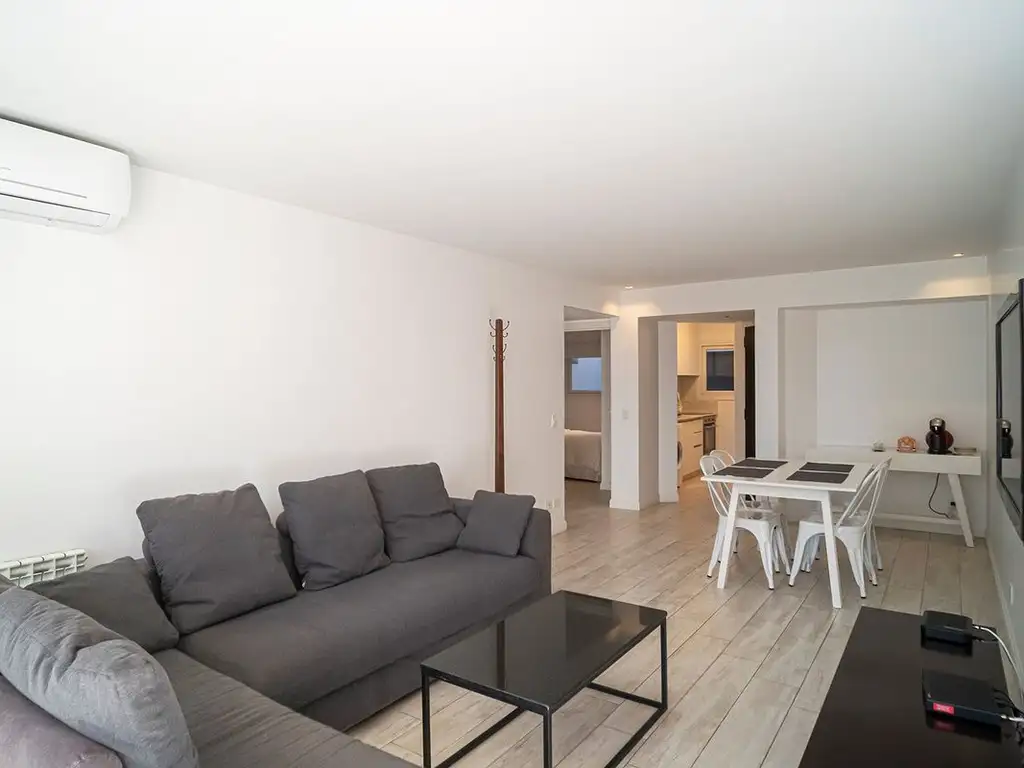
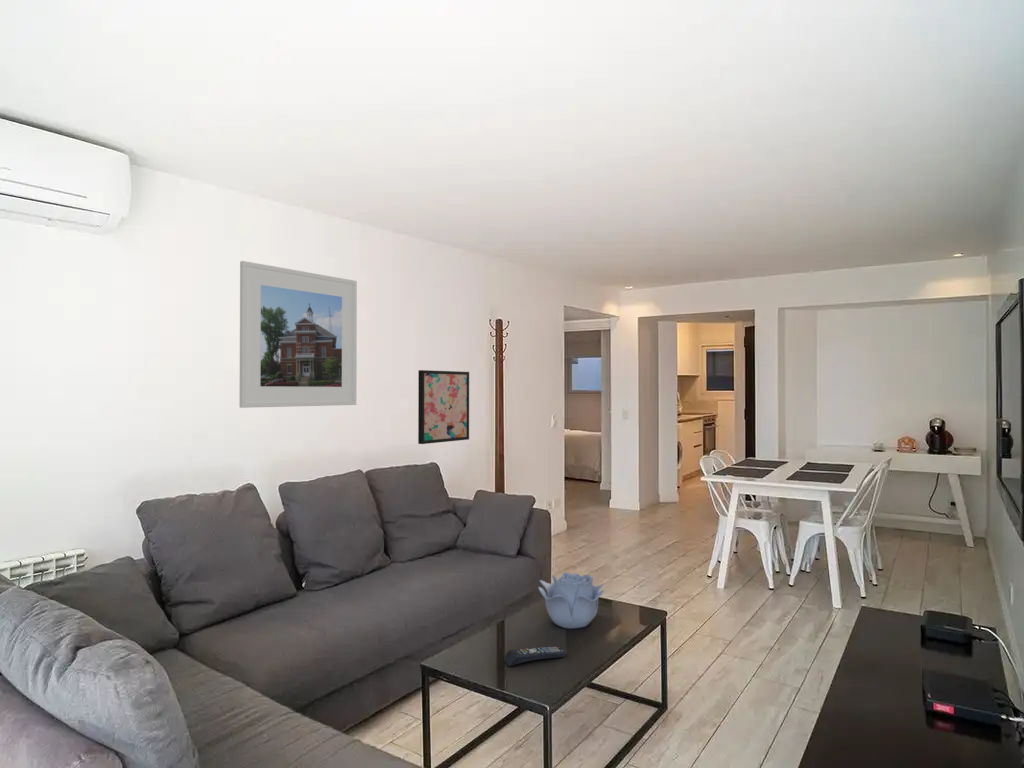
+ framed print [239,260,358,409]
+ wall art [417,369,470,445]
+ remote control [503,645,567,667]
+ decorative bowl [537,571,605,630]
